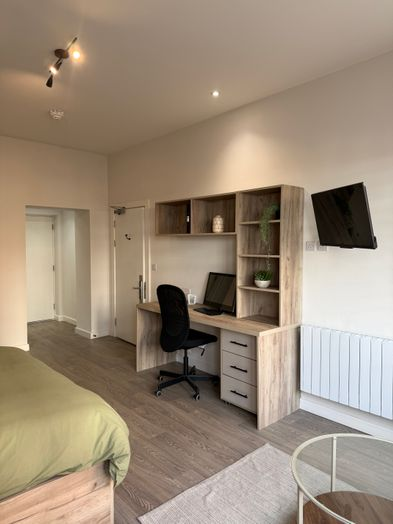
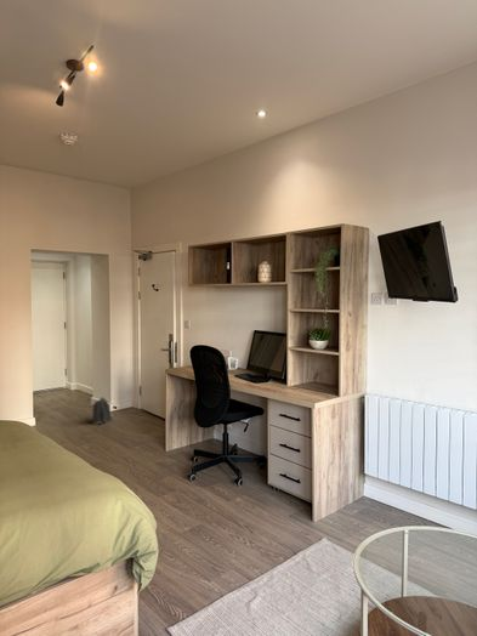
+ backpack [91,396,115,426]
